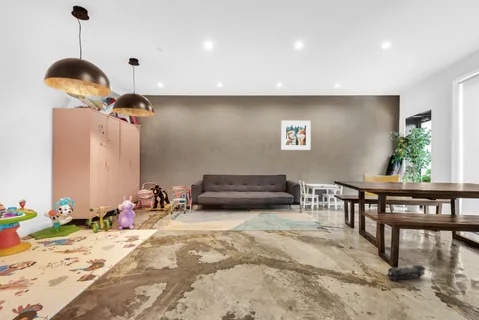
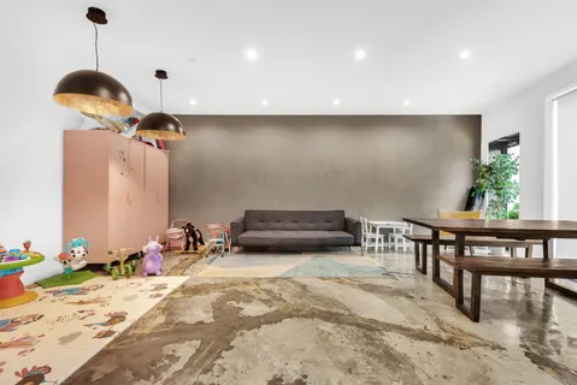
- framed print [280,120,312,151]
- toy train [385,264,427,282]
